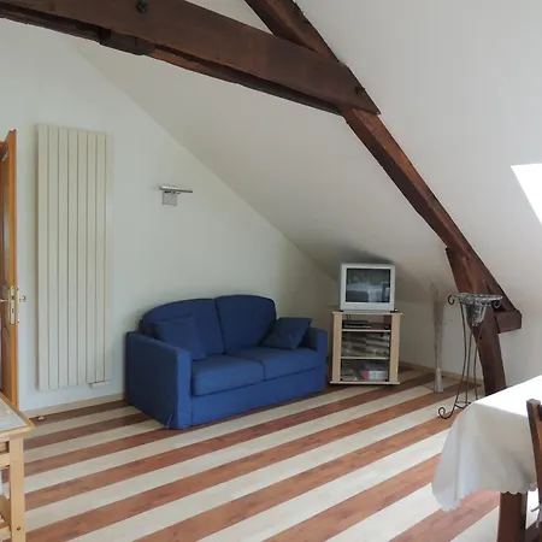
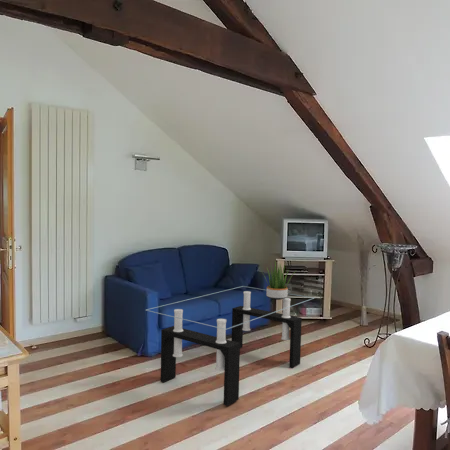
+ coffee table [145,285,315,407]
+ potted plant [258,261,296,301]
